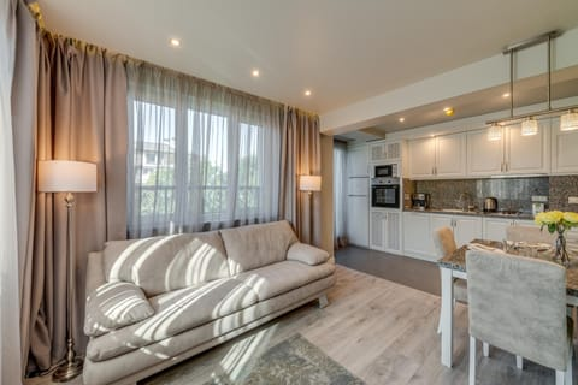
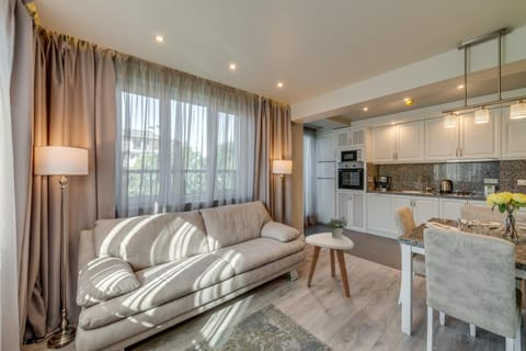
+ potted plant [325,216,350,238]
+ side table [305,231,355,298]
